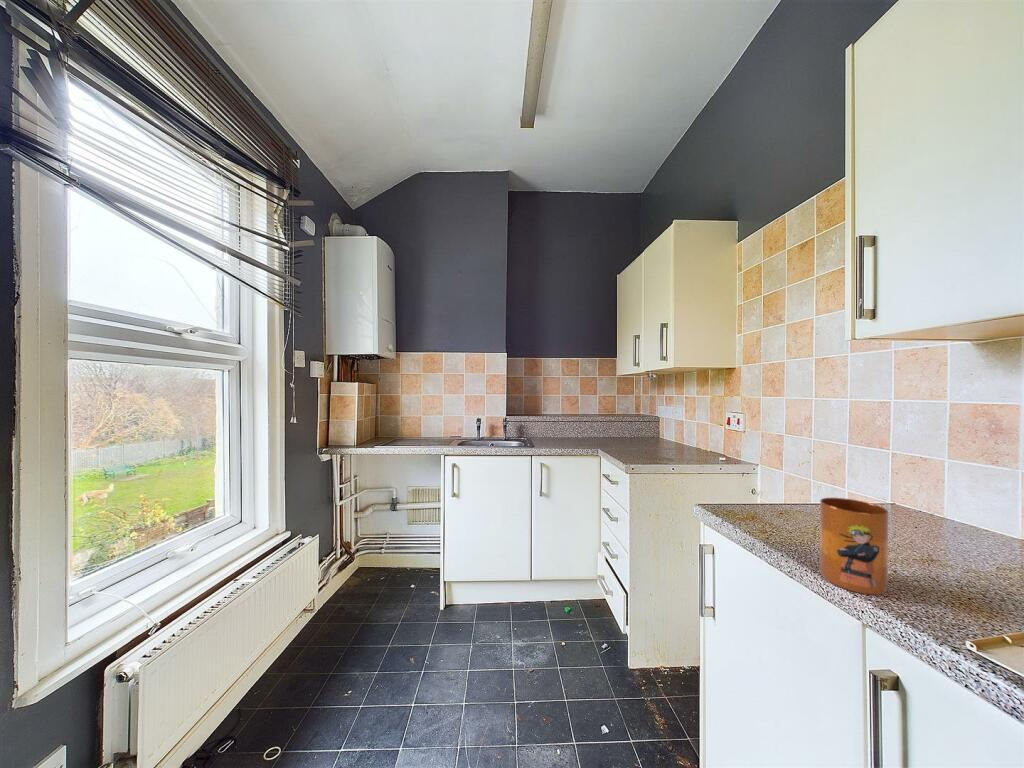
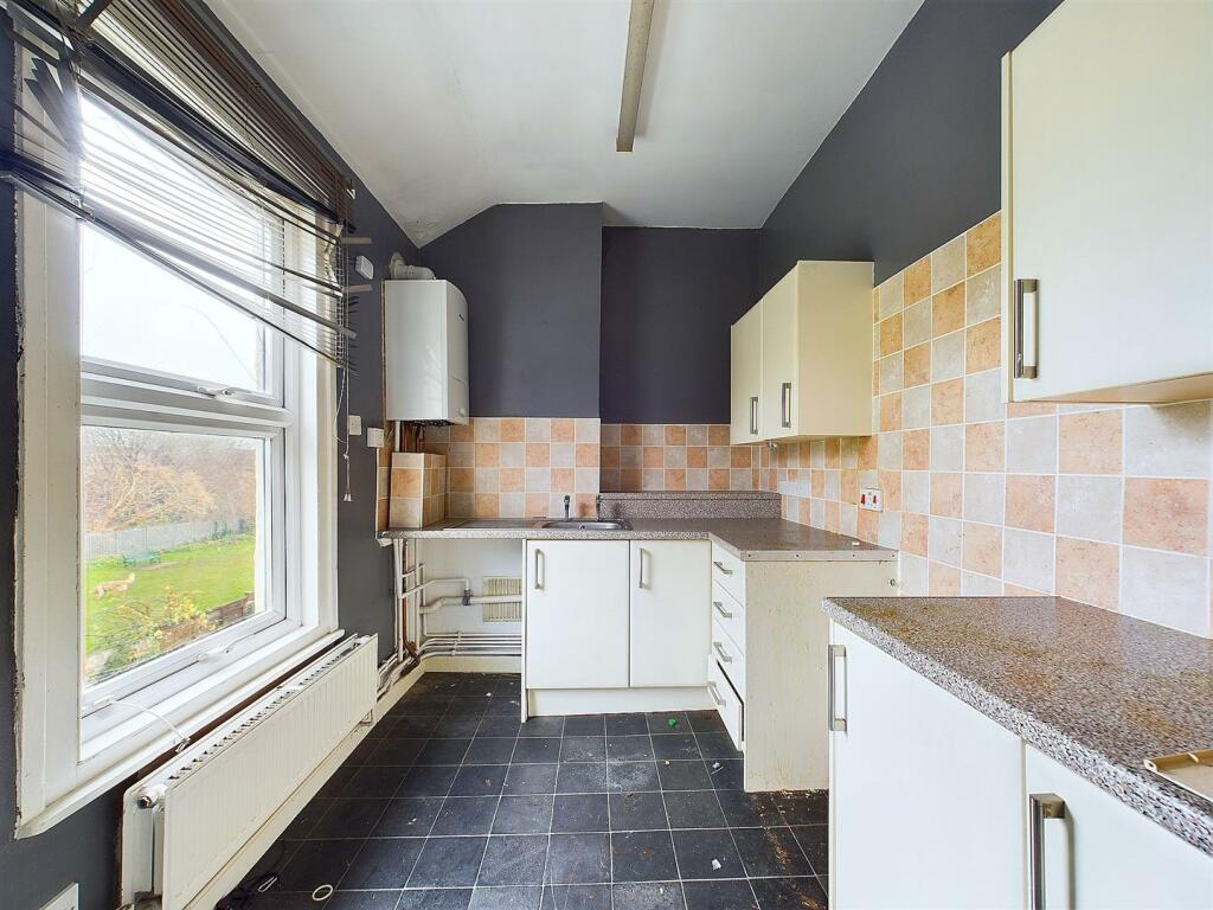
- mug [819,497,889,596]
